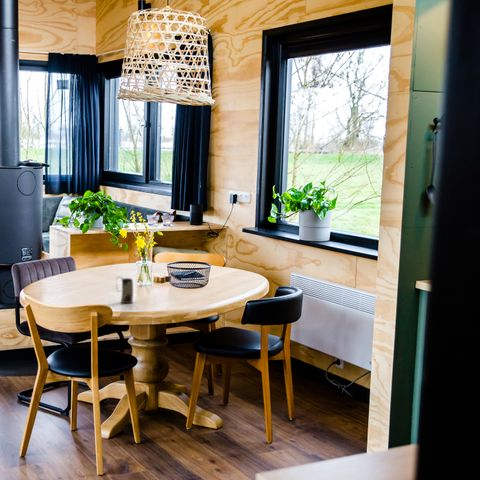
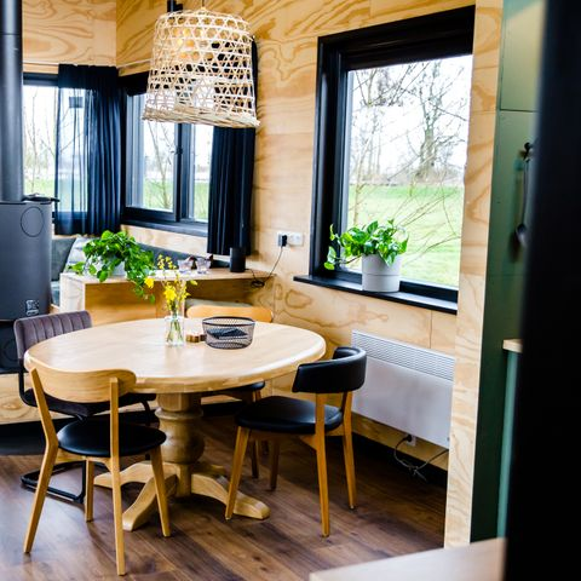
- mug [115,276,134,304]
